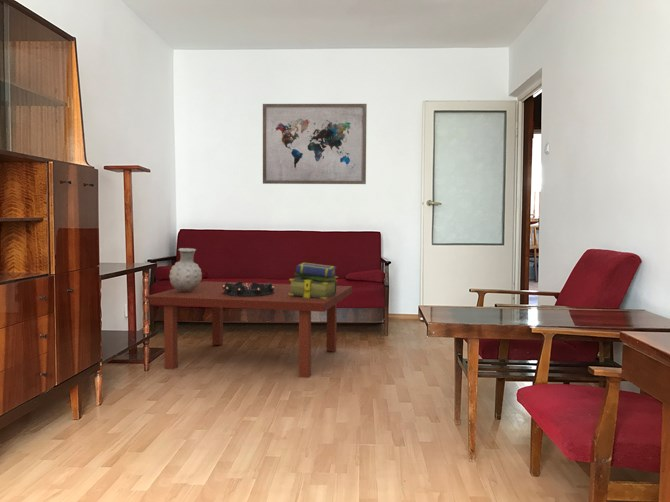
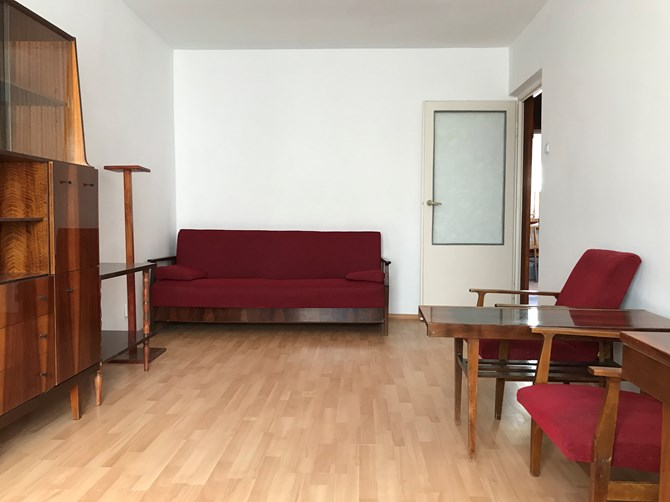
- wall art [262,103,368,185]
- vase [168,247,203,292]
- stack of books [288,262,338,299]
- coffee table [144,280,353,379]
- decorative bowl [223,280,274,297]
